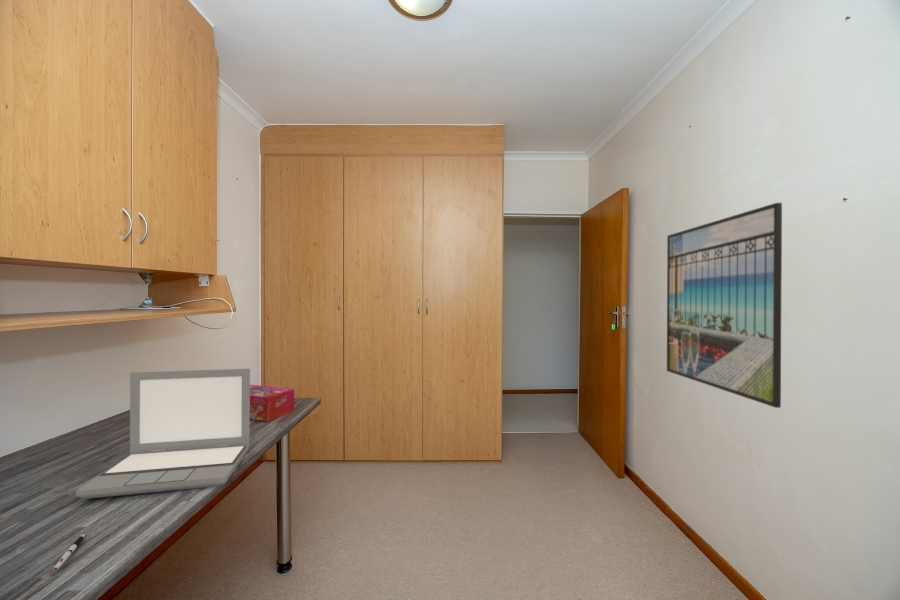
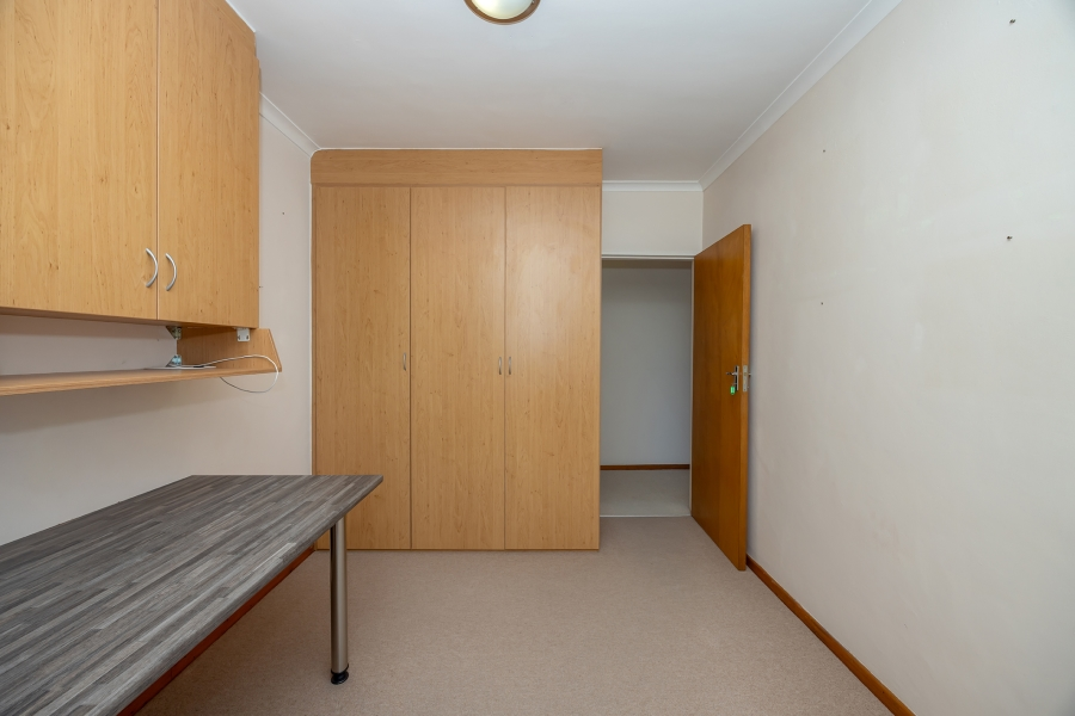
- pen [52,533,86,571]
- tissue box [250,384,295,423]
- laptop [75,368,251,500]
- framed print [666,202,783,409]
